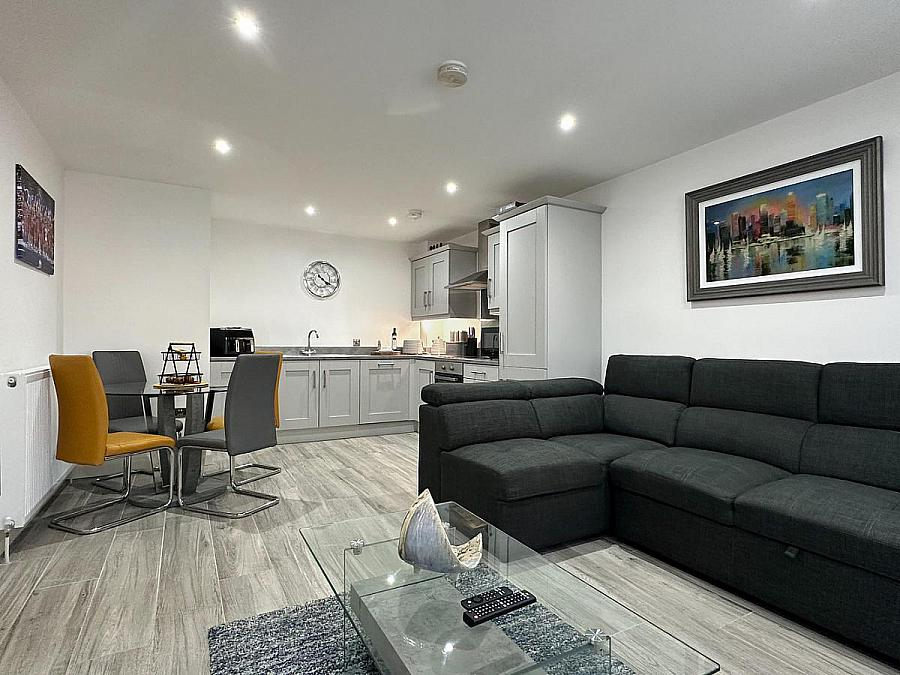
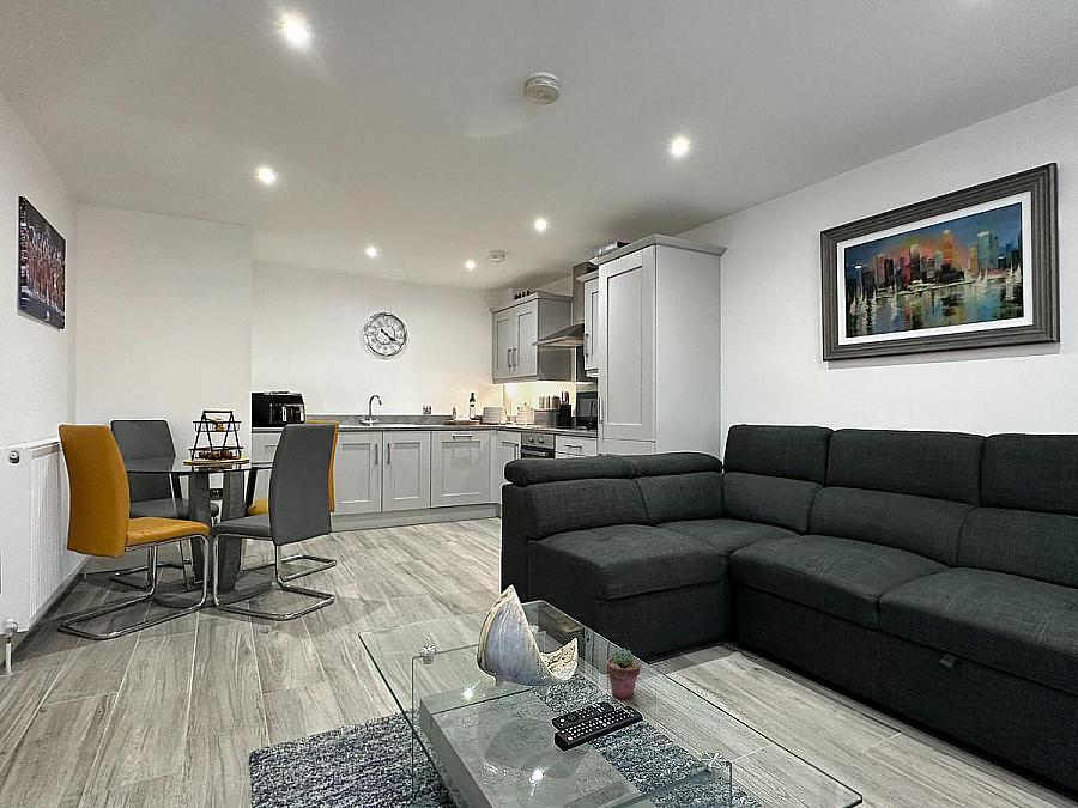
+ potted succulent [606,648,642,700]
